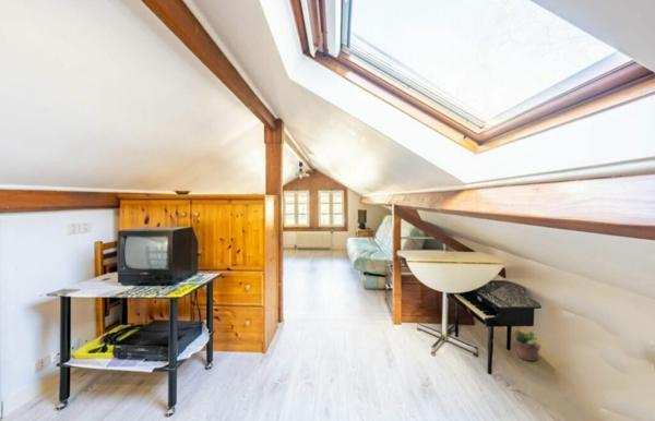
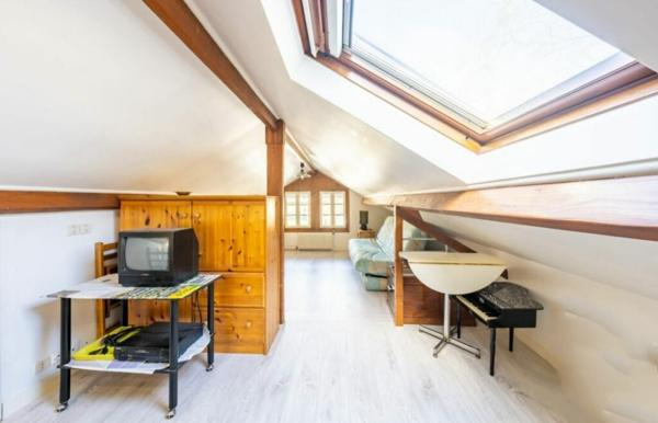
- potted plant [511,323,543,363]
